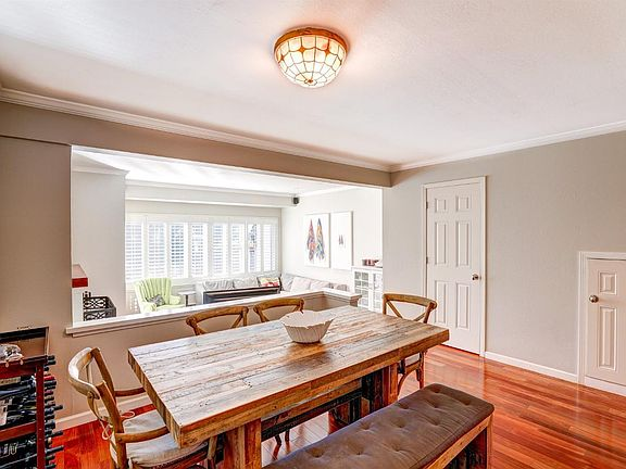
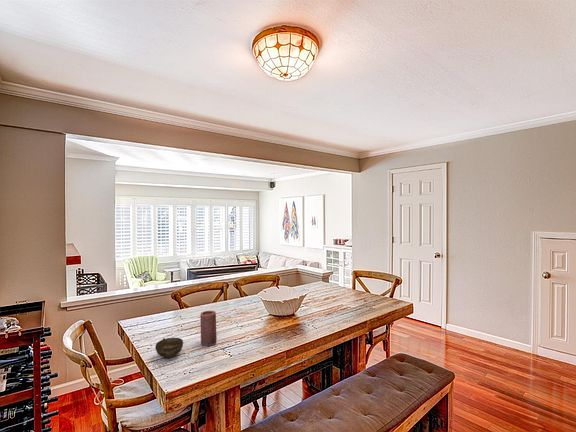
+ candle [199,310,218,347]
+ cup [155,337,184,360]
